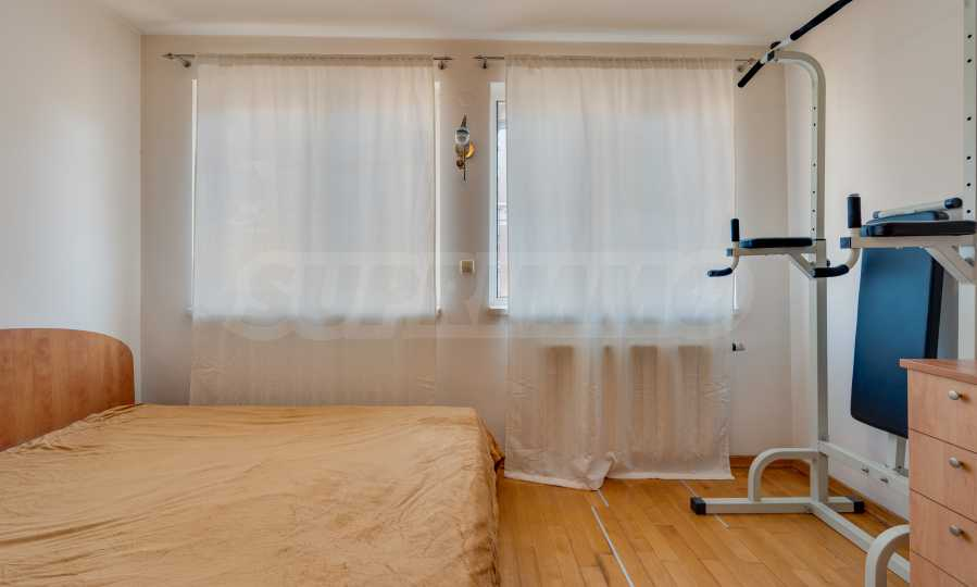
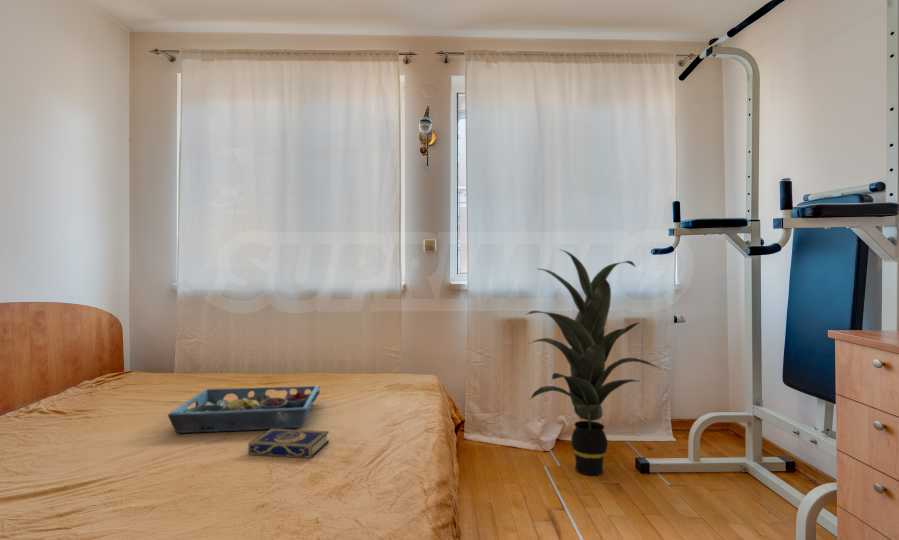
+ book [247,428,330,459]
+ serving tray [167,385,321,434]
+ indoor plant [524,248,662,476]
